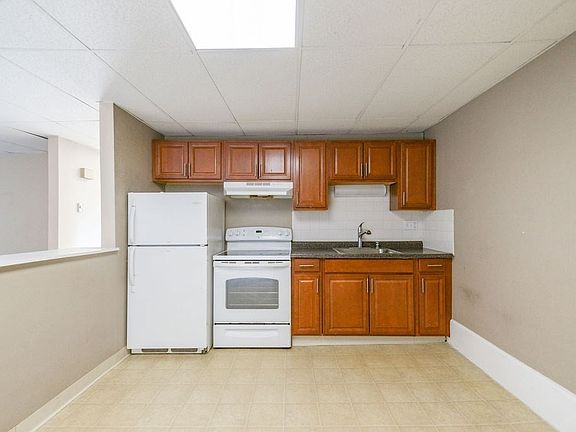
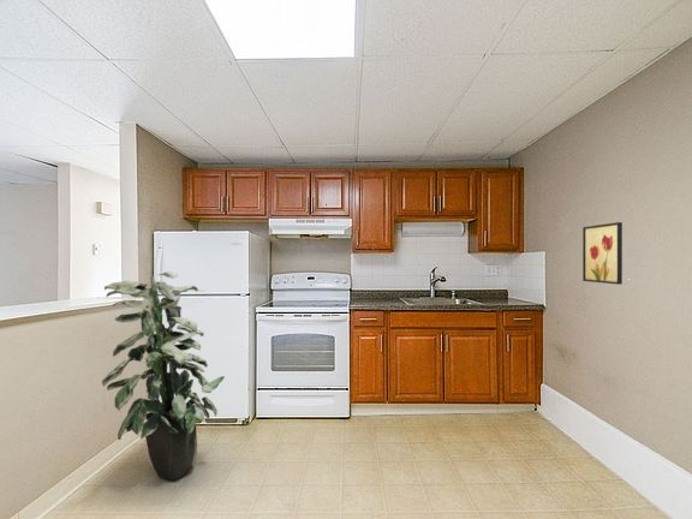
+ indoor plant [101,270,226,481]
+ wall art [581,221,624,286]
